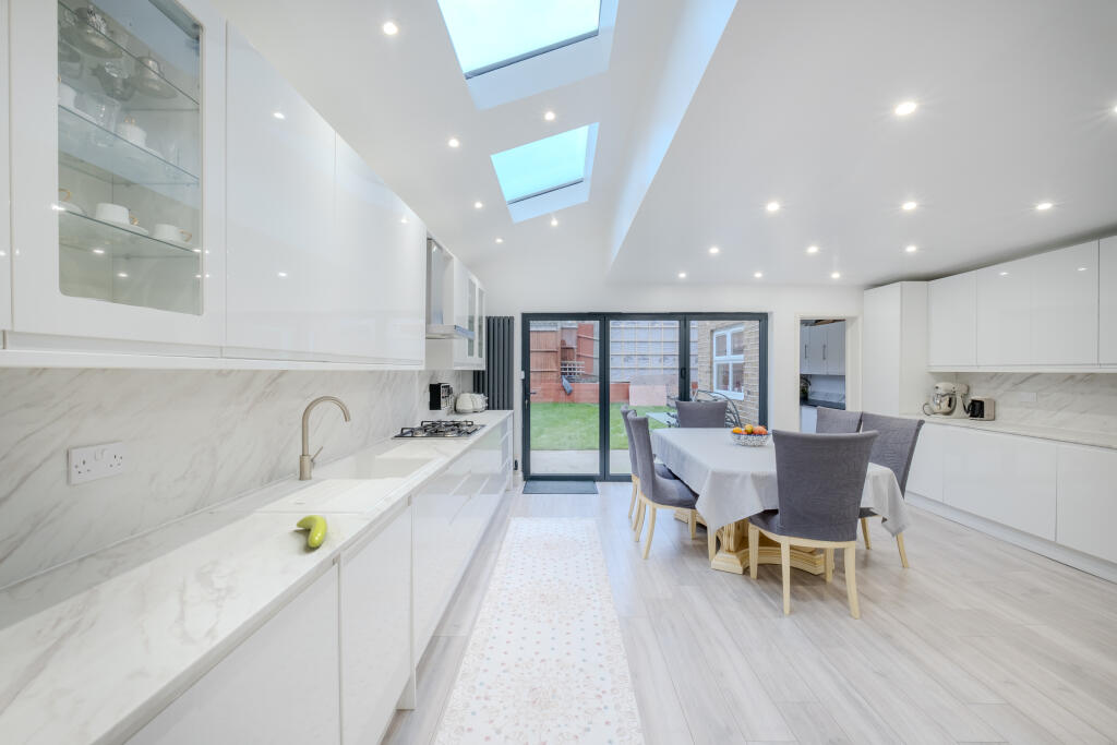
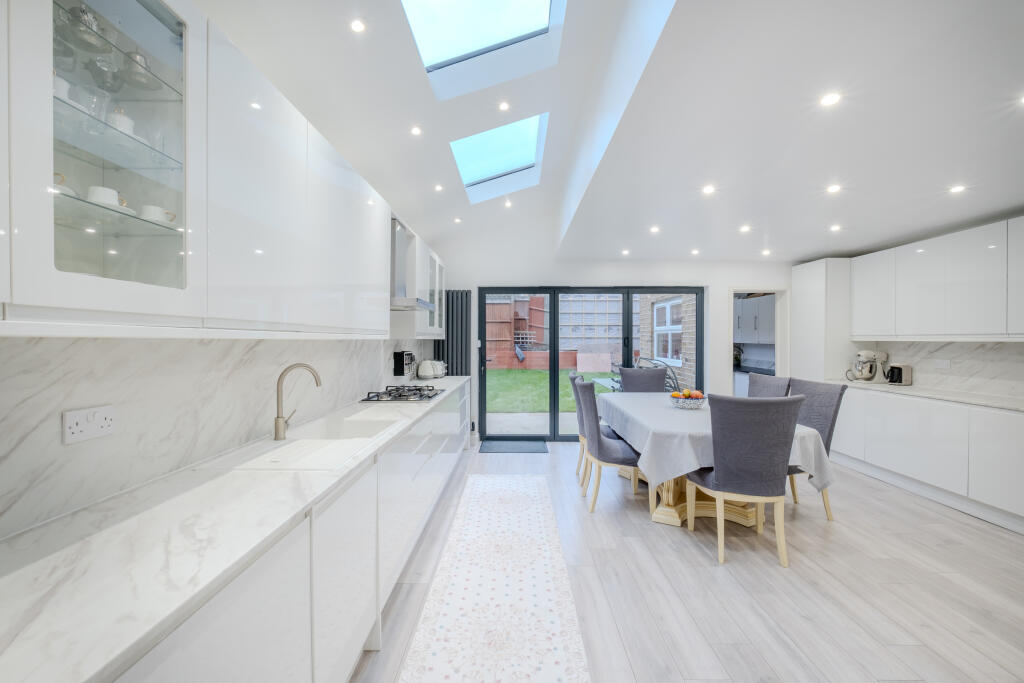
- banana [296,514,328,549]
